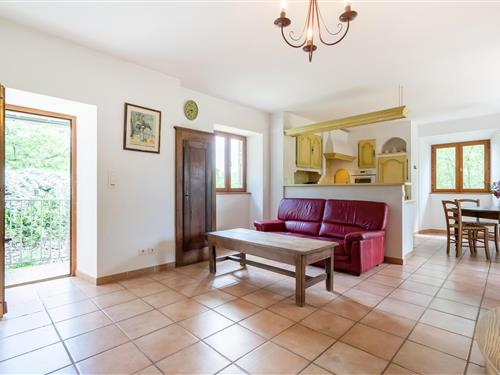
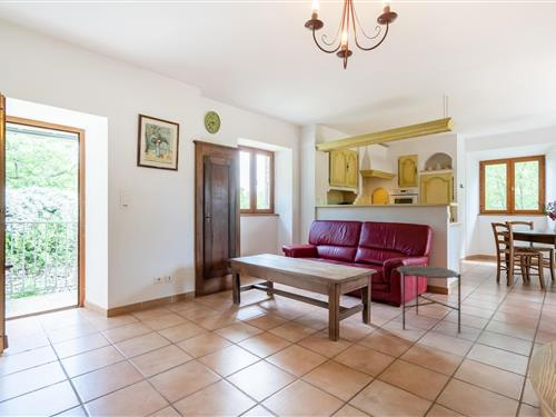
+ side table [396,264,461,335]
